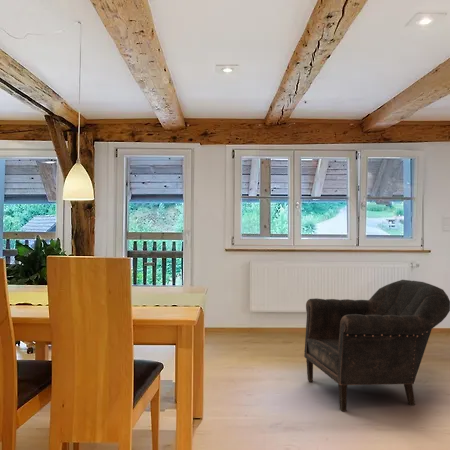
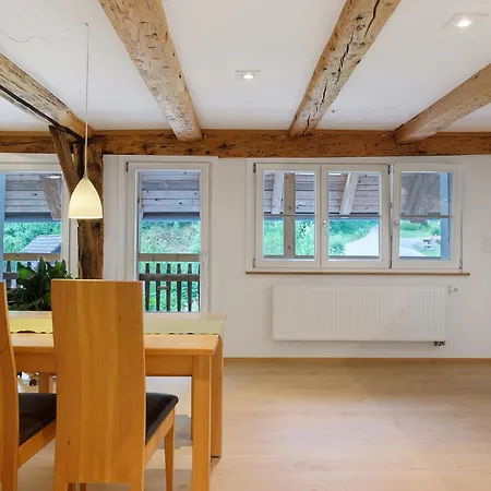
- armchair [303,279,450,412]
